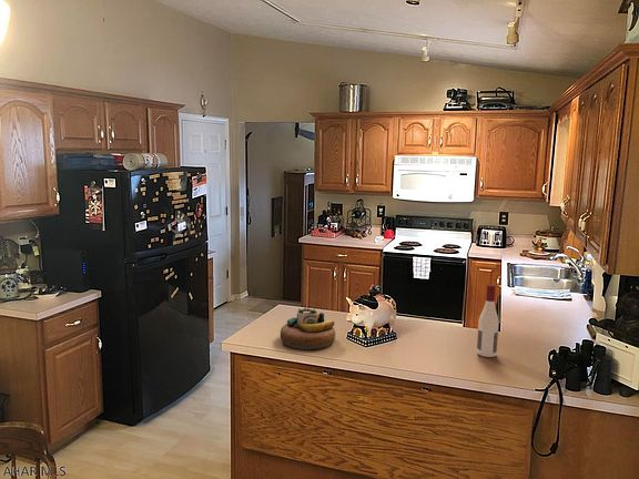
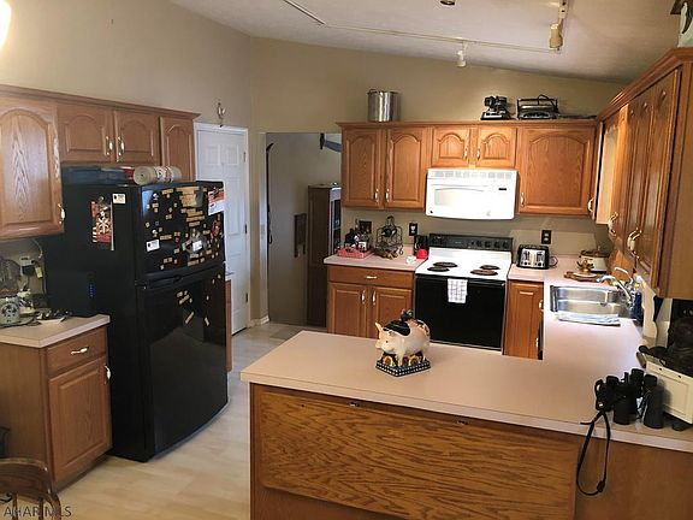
- alcohol [476,284,500,358]
- decorative bowl [280,307,336,350]
